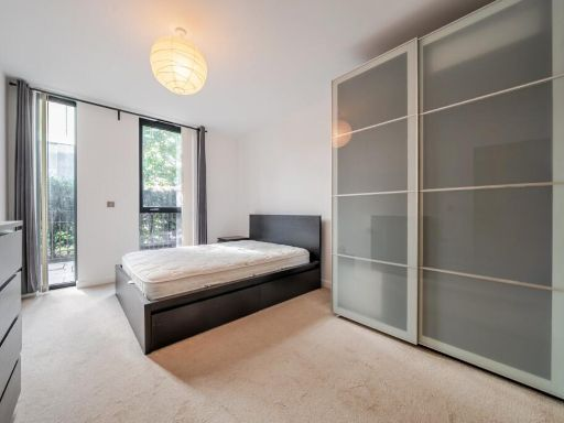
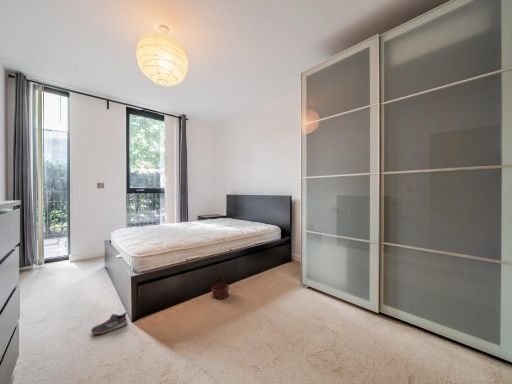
+ shoe [90,311,128,335]
+ basket [210,271,230,300]
